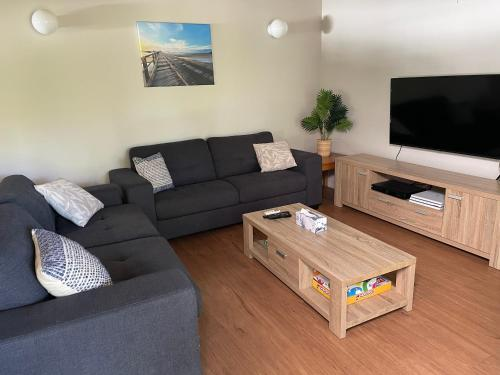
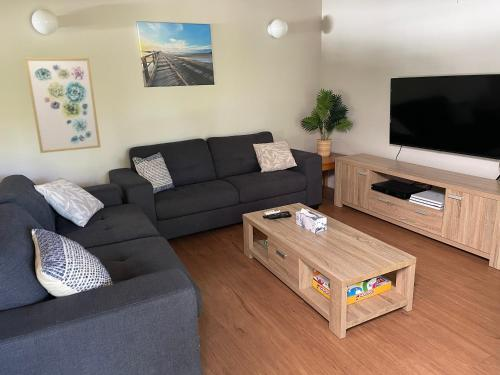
+ wall art [23,57,102,154]
